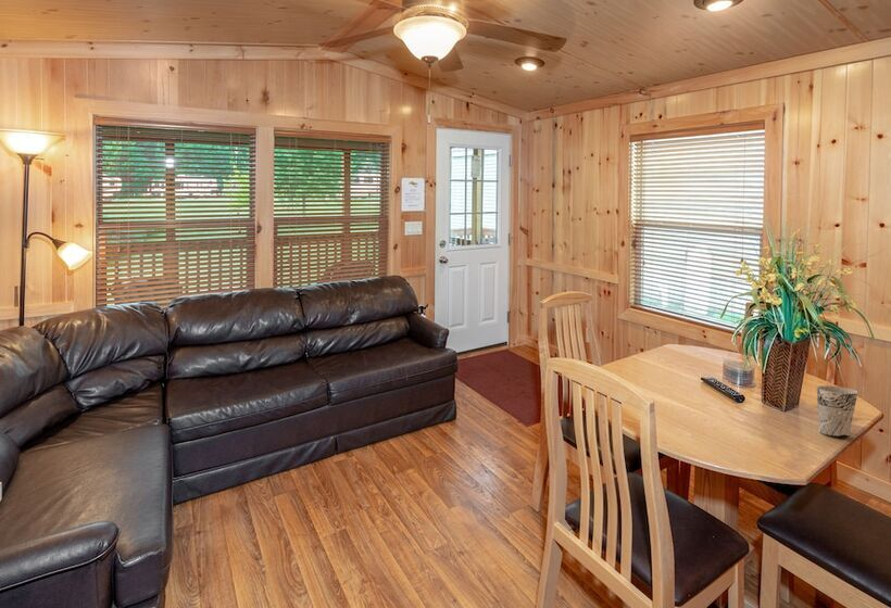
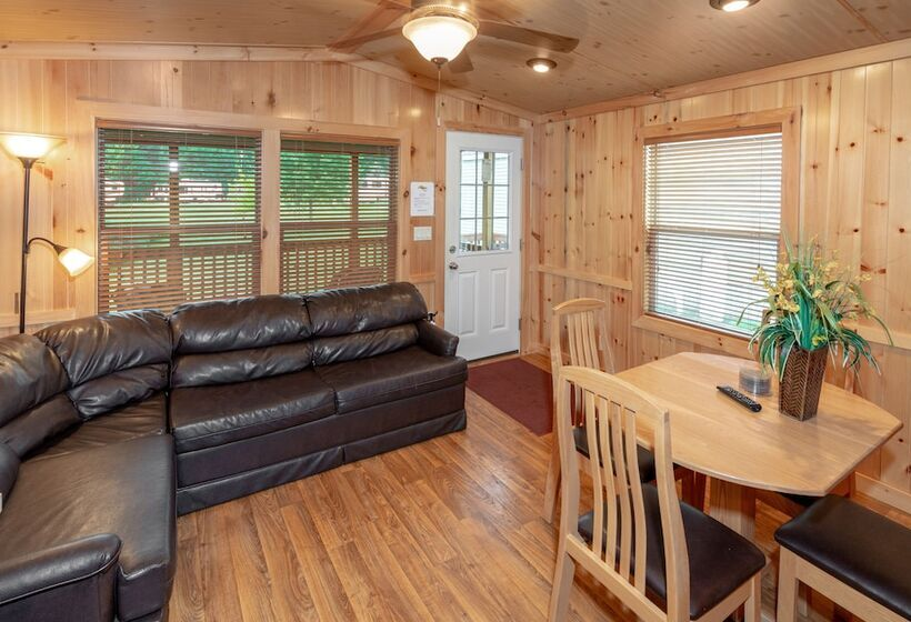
- cup [816,384,858,439]
